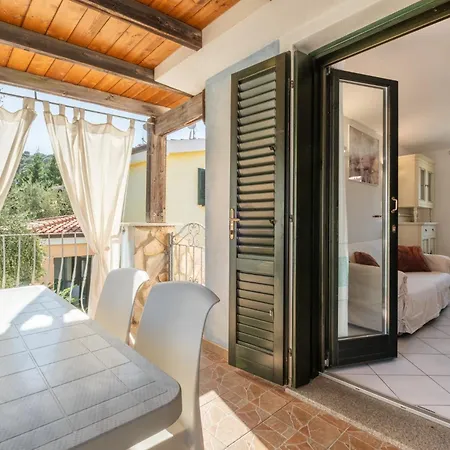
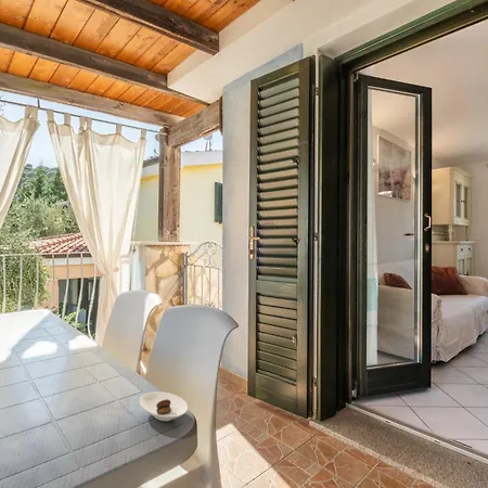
+ saucer [139,390,189,422]
